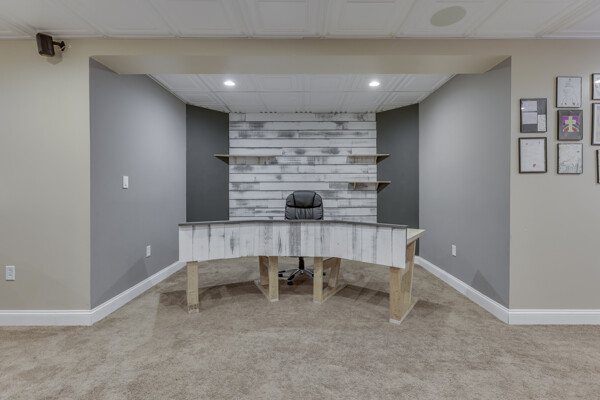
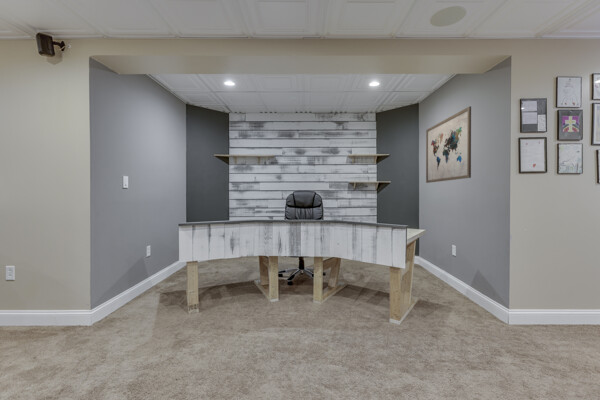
+ wall art [425,105,472,184]
